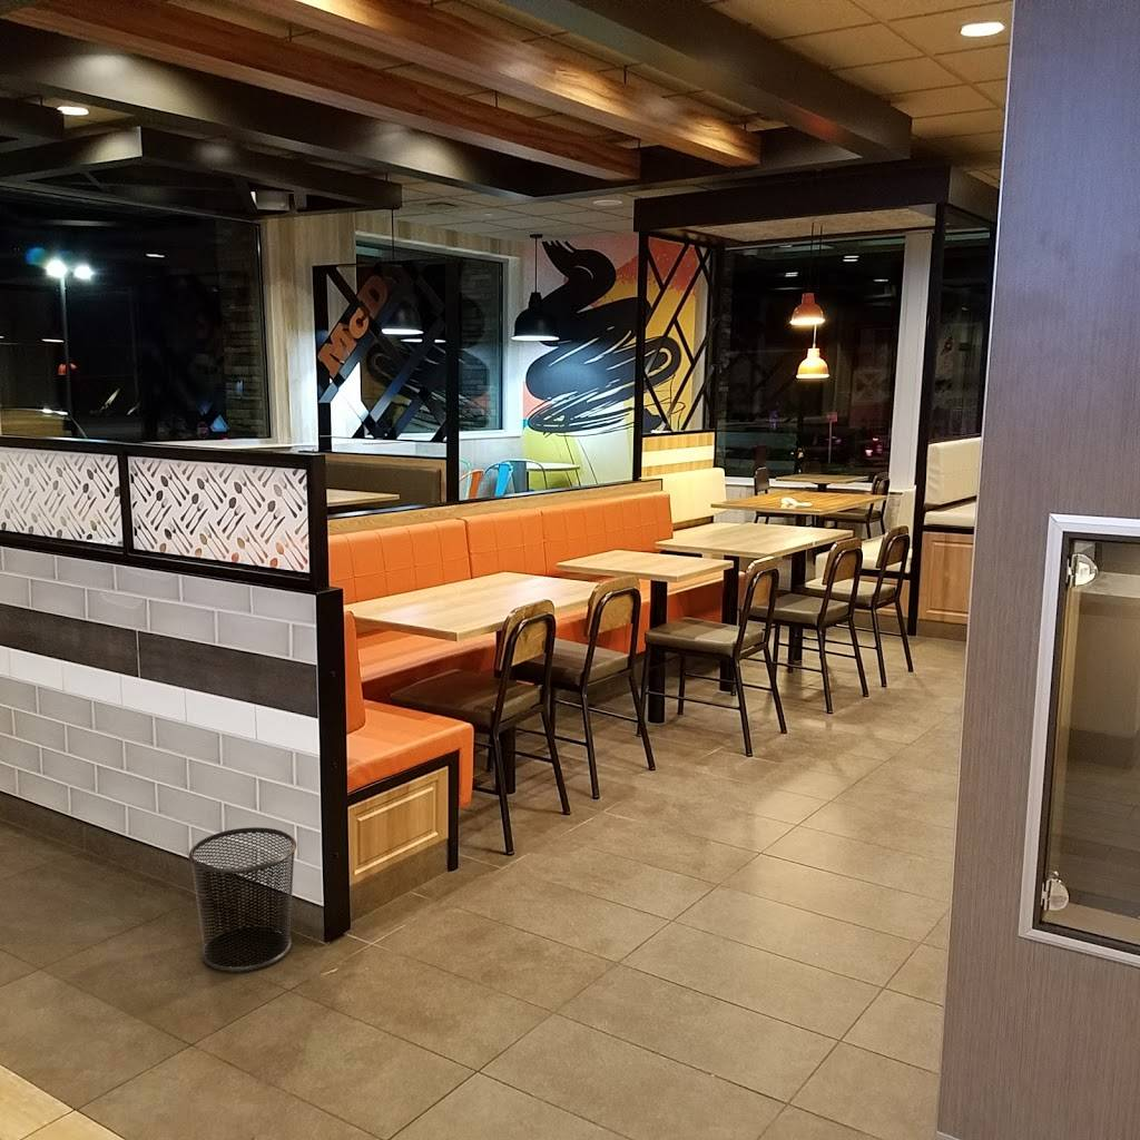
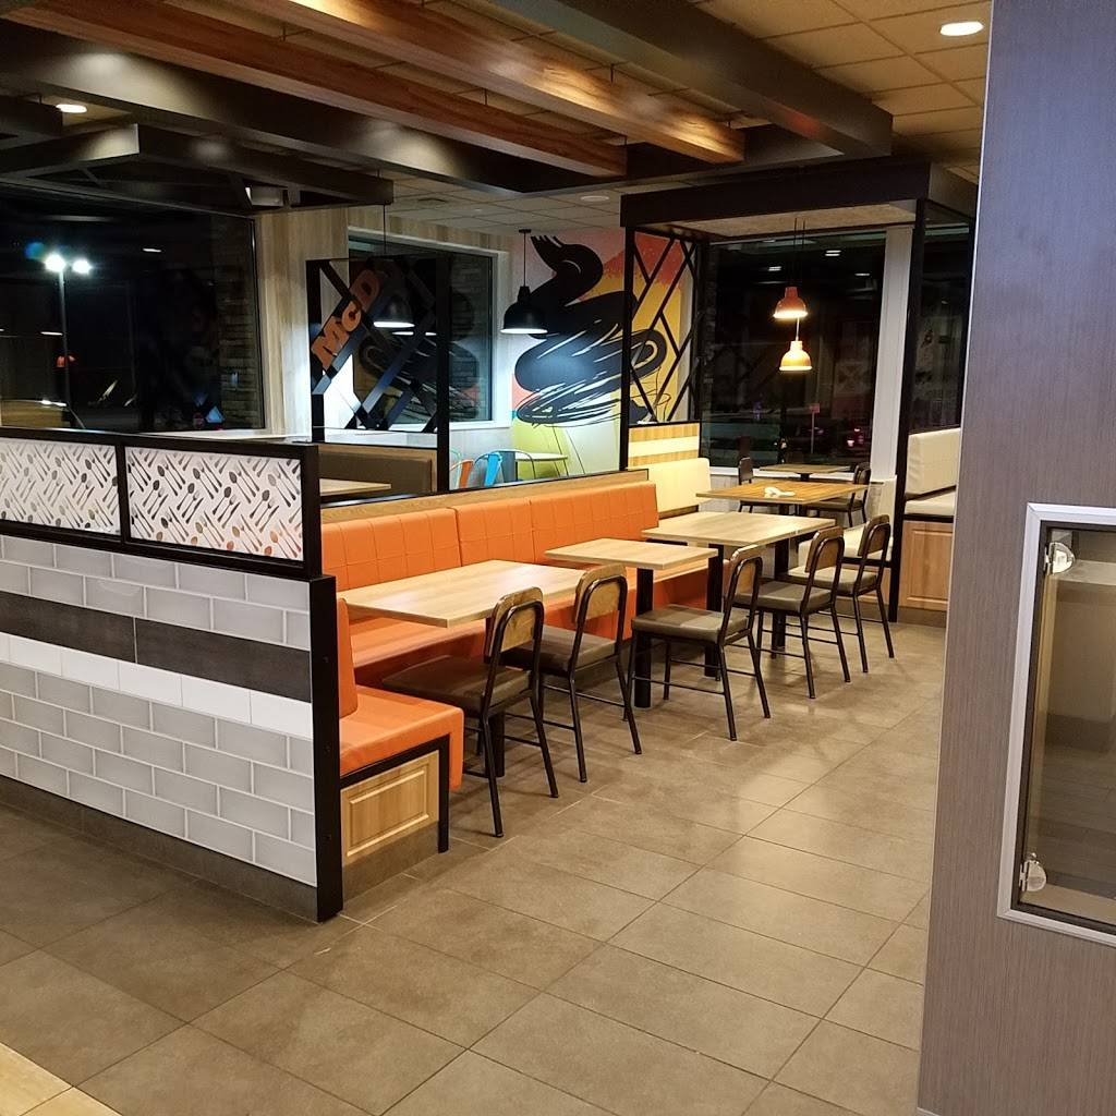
- waste bin [187,826,297,973]
